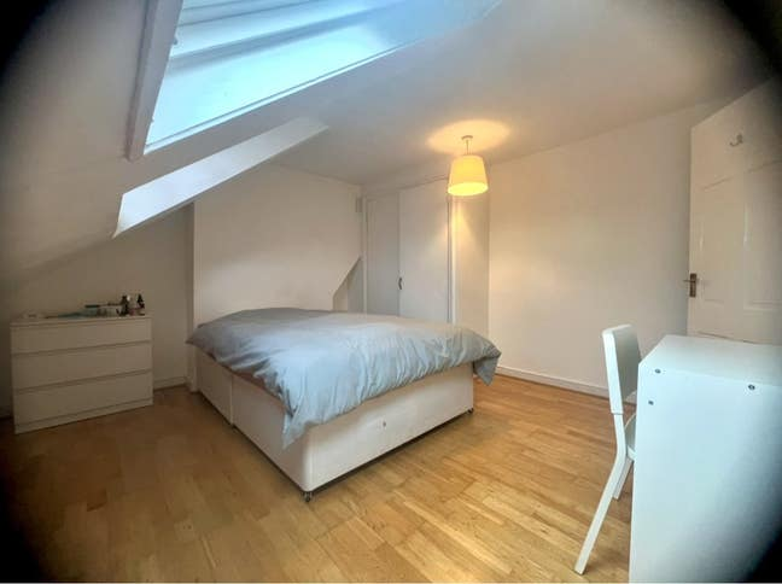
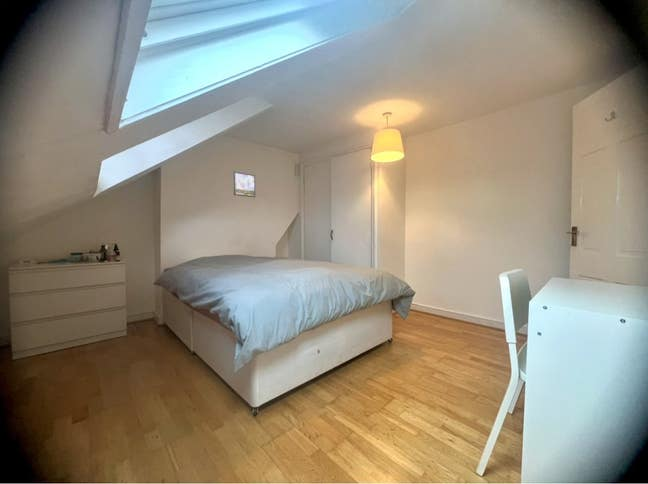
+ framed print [233,171,256,198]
